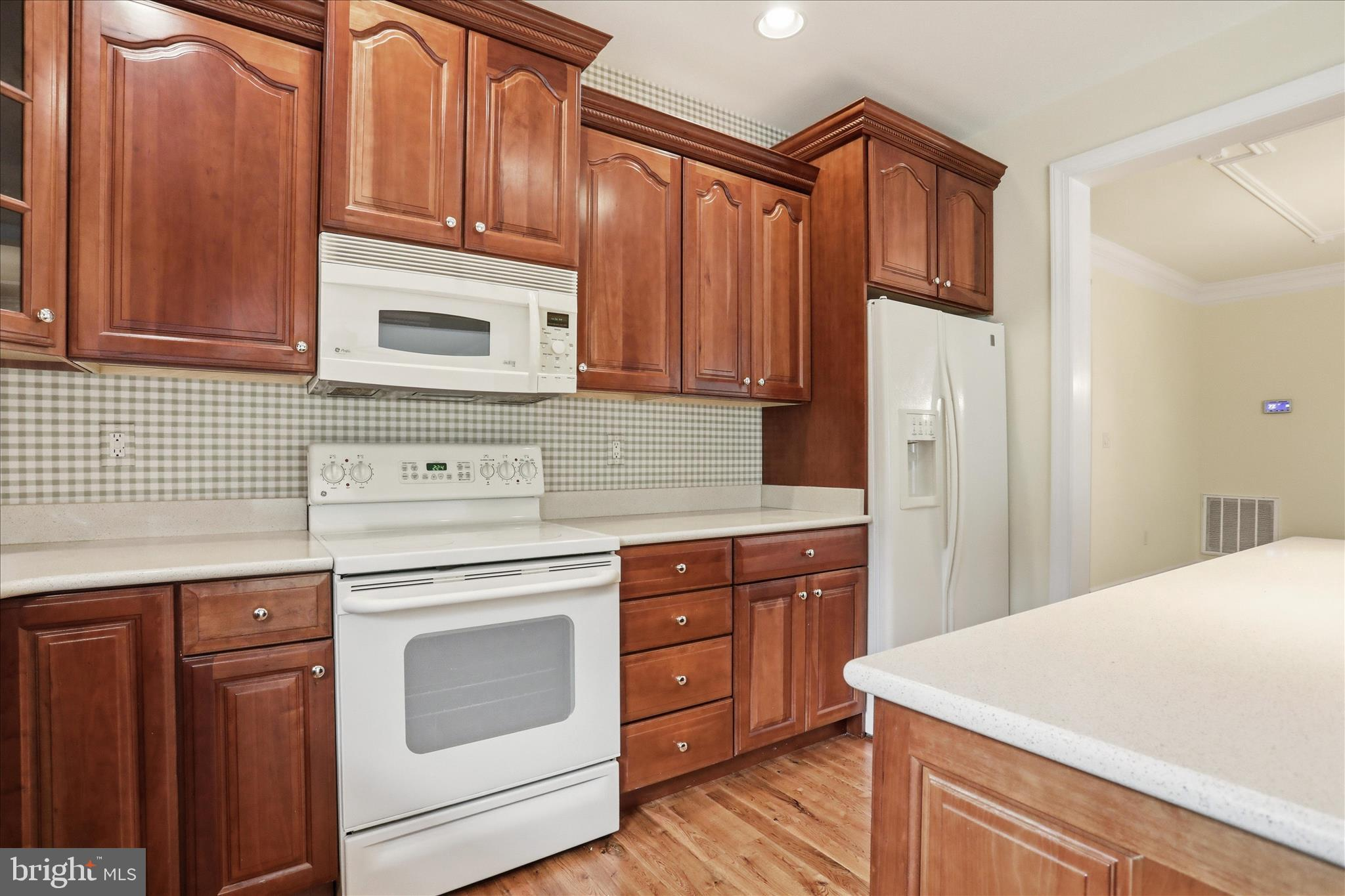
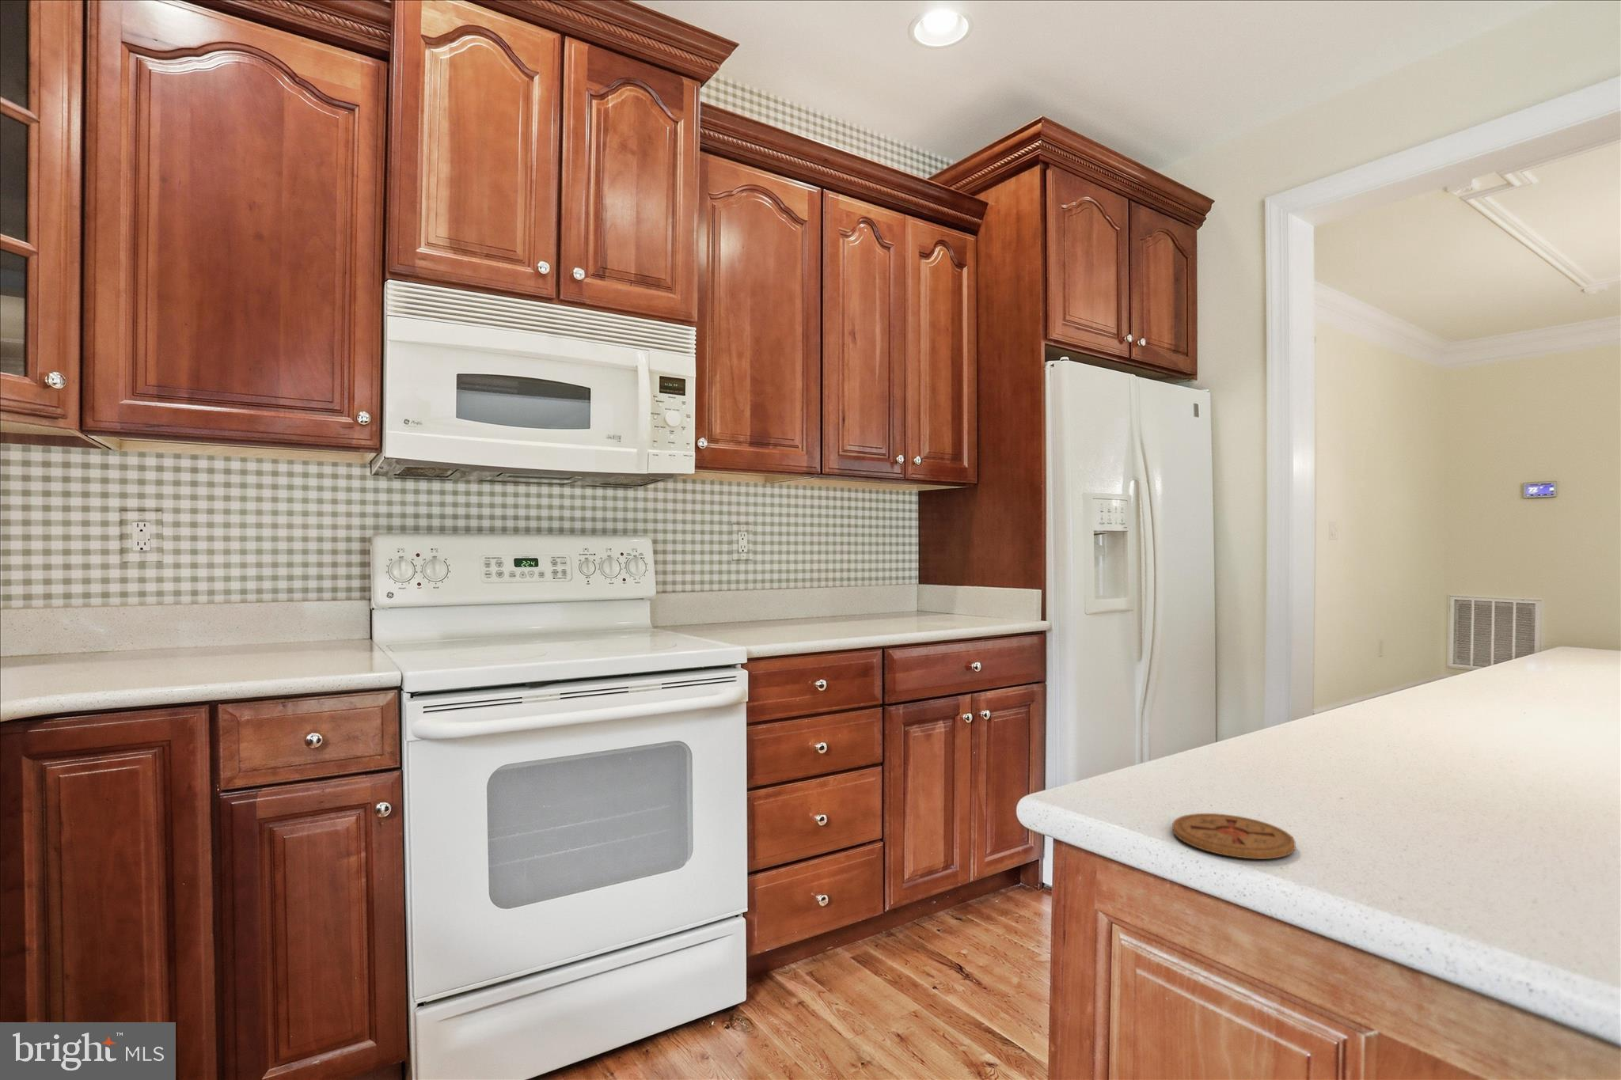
+ coaster [1171,812,1297,861]
